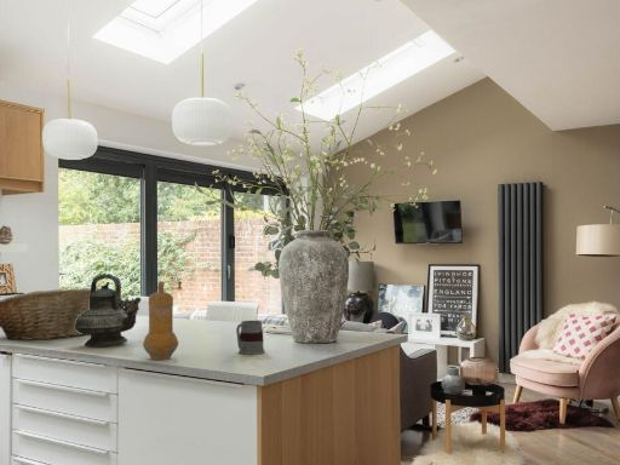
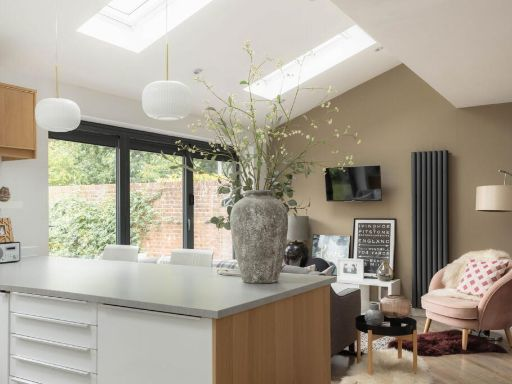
- mug [235,320,266,355]
- fruit basket [0,287,102,341]
- pepper mill [142,280,183,361]
- teapot [75,272,142,349]
